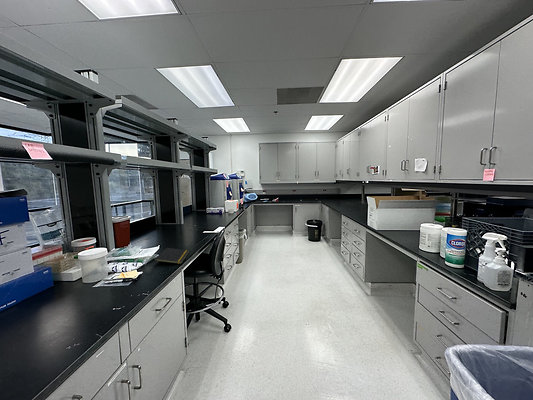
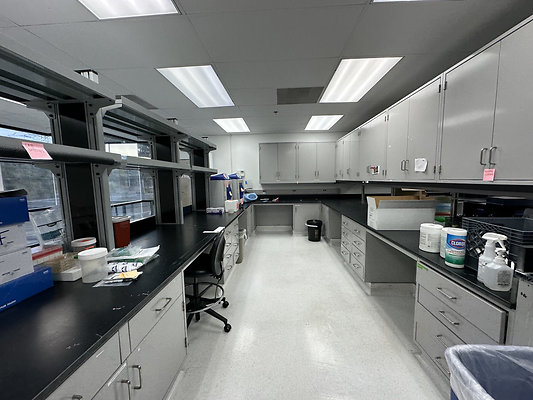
- notepad [154,247,189,267]
